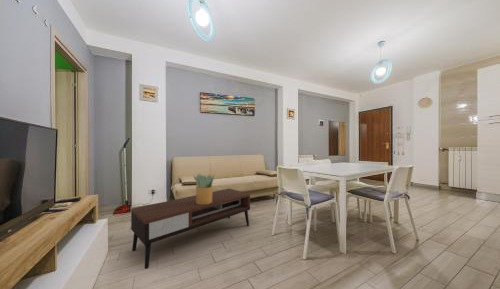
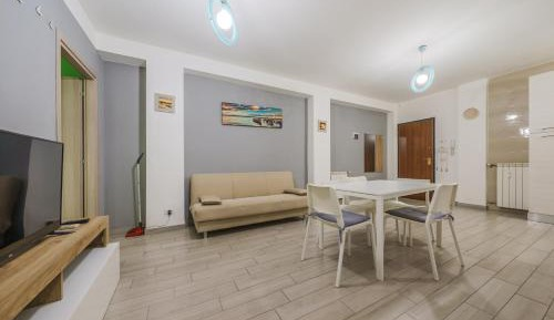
- coffee table [130,188,251,270]
- potted plant [193,172,215,204]
